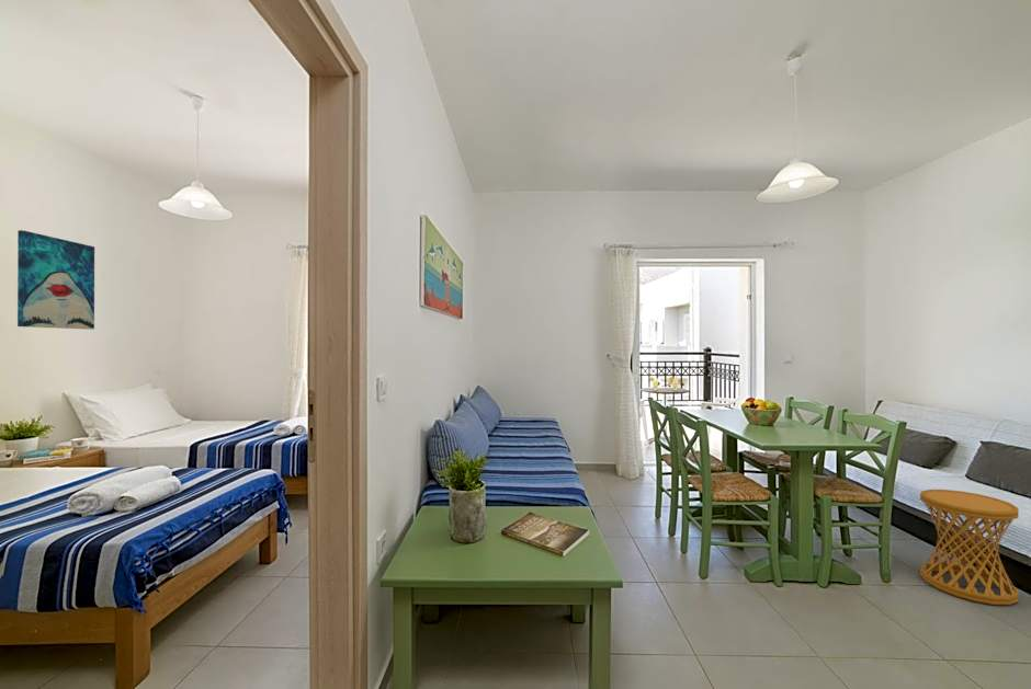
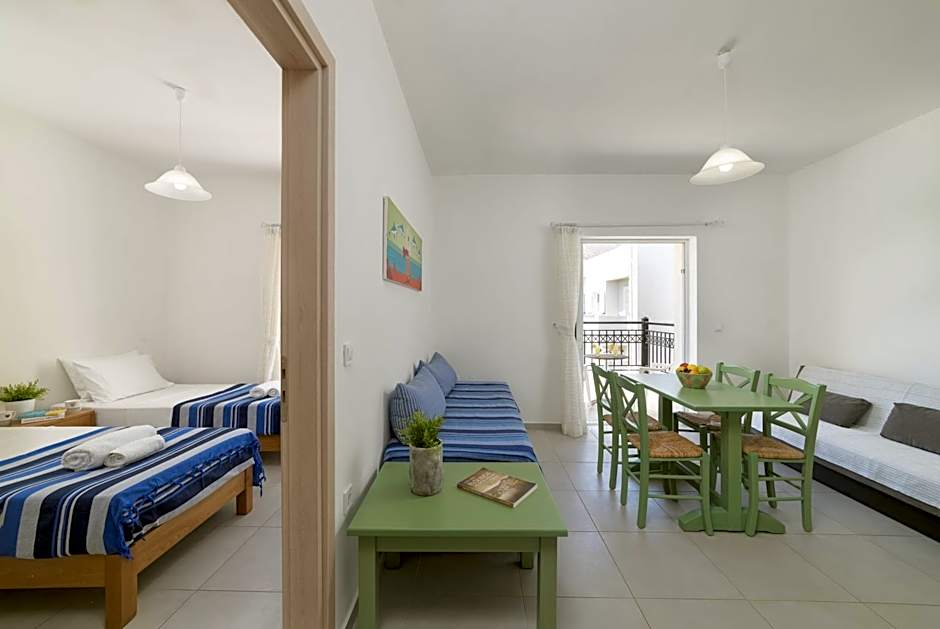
- wall art [16,229,95,331]
- side table [919,489,1020,606]
